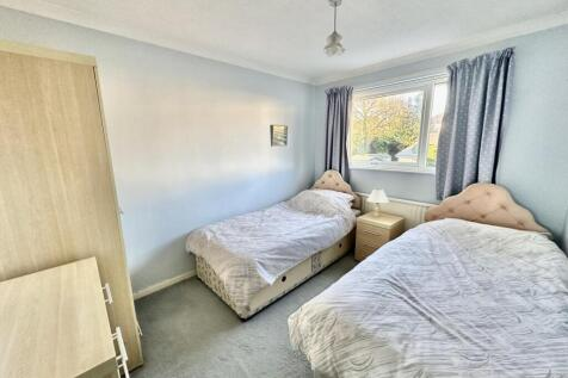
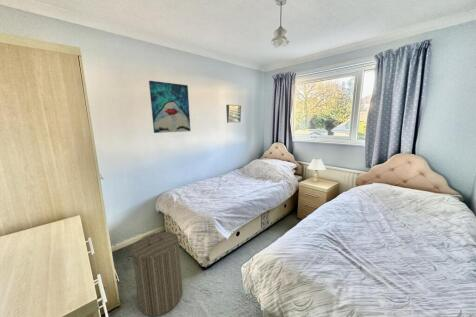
+ laundry hamper [125,231,184,317]
+ wall art [148,80,191,134]
